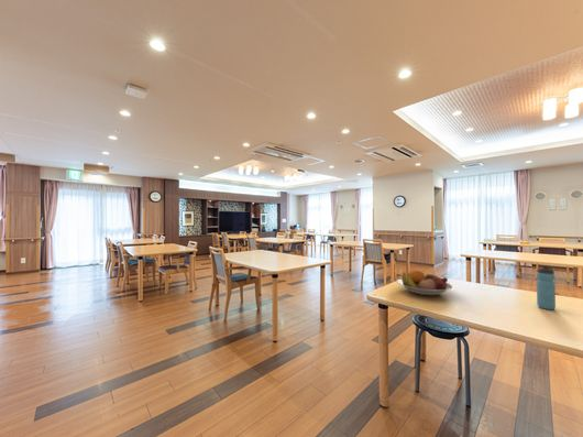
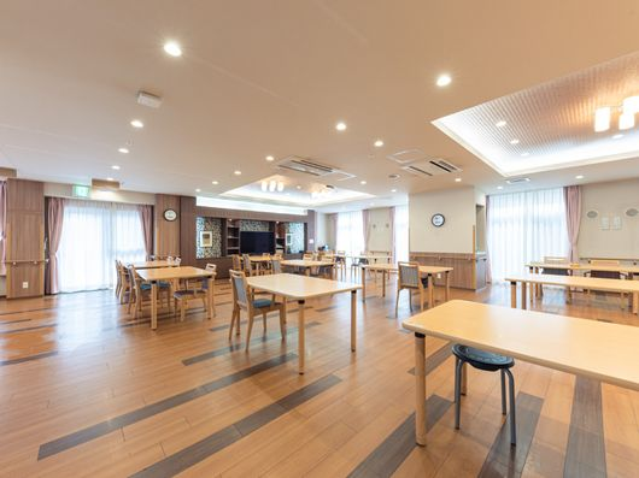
- water bottle [536,264,557,310]
- fruit bowl [396,270,455,296]
